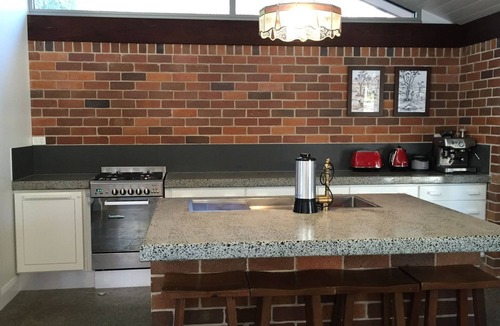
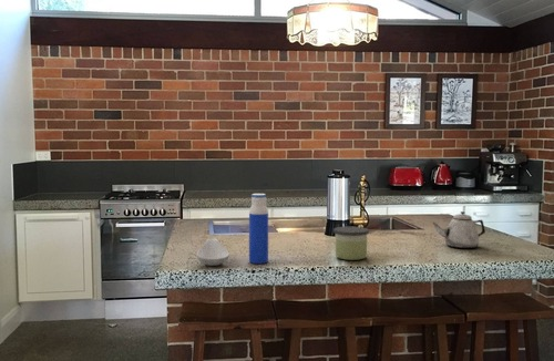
+ water bottle [248,193,269,265]
+ spoon rest [195,237,230,267]
+ teapot [432,210,486,249]
+ candle [332,226,370,261]
